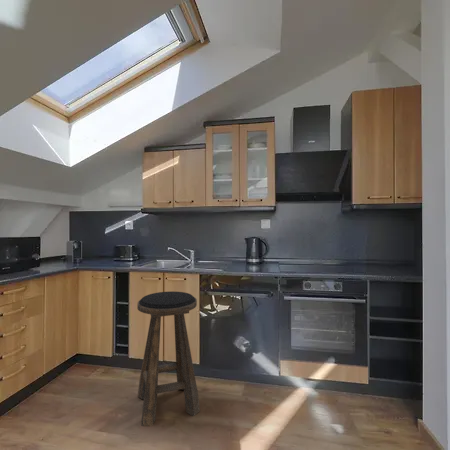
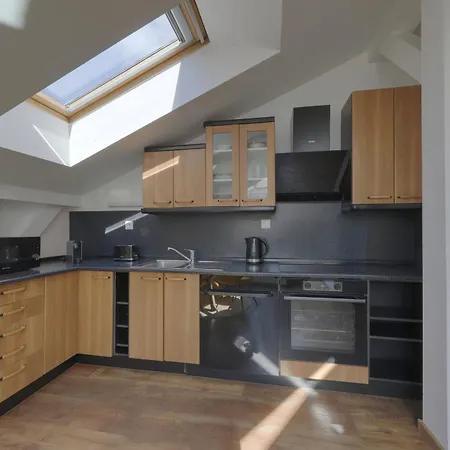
- stool [136,290,201,428]
